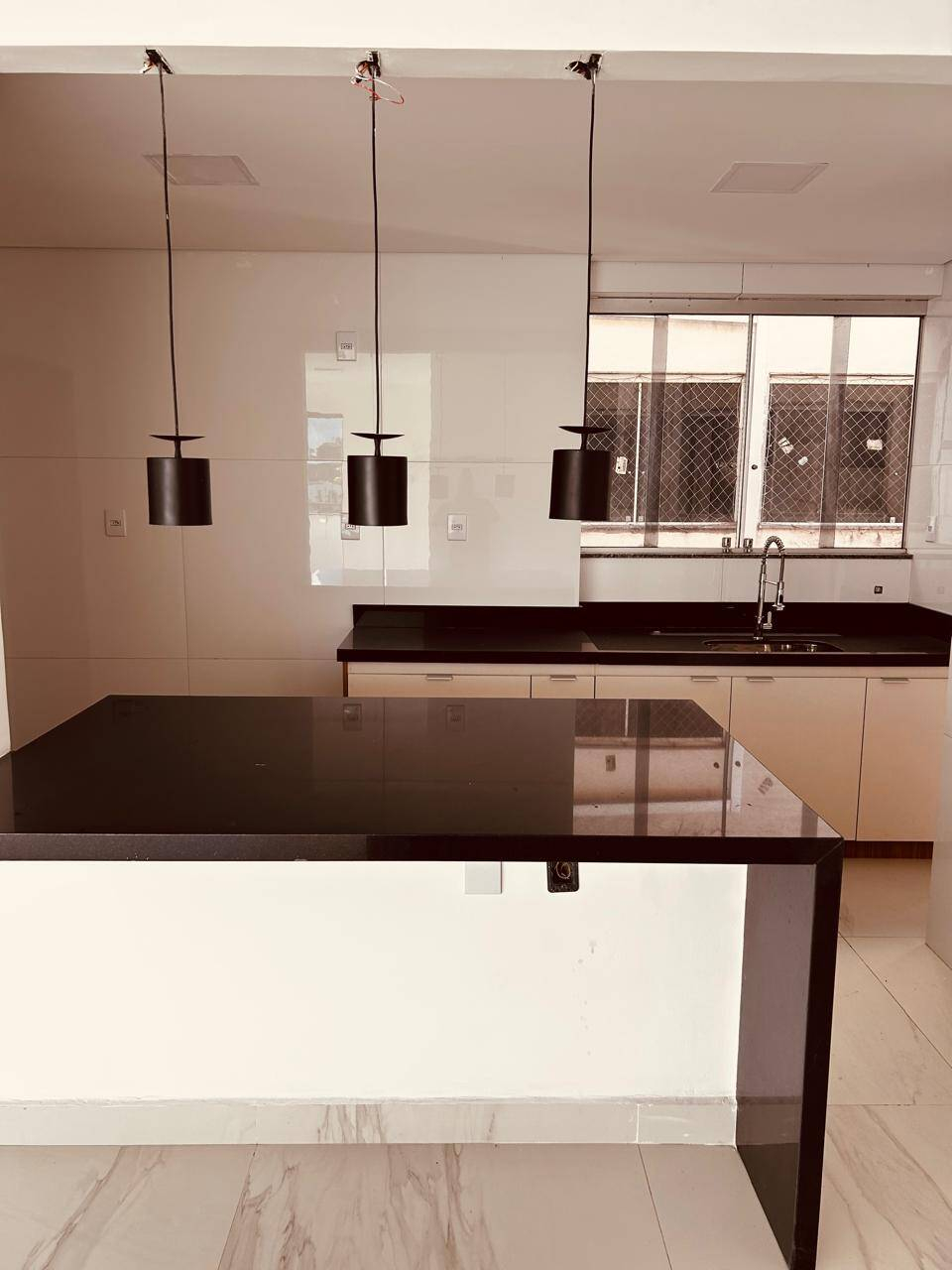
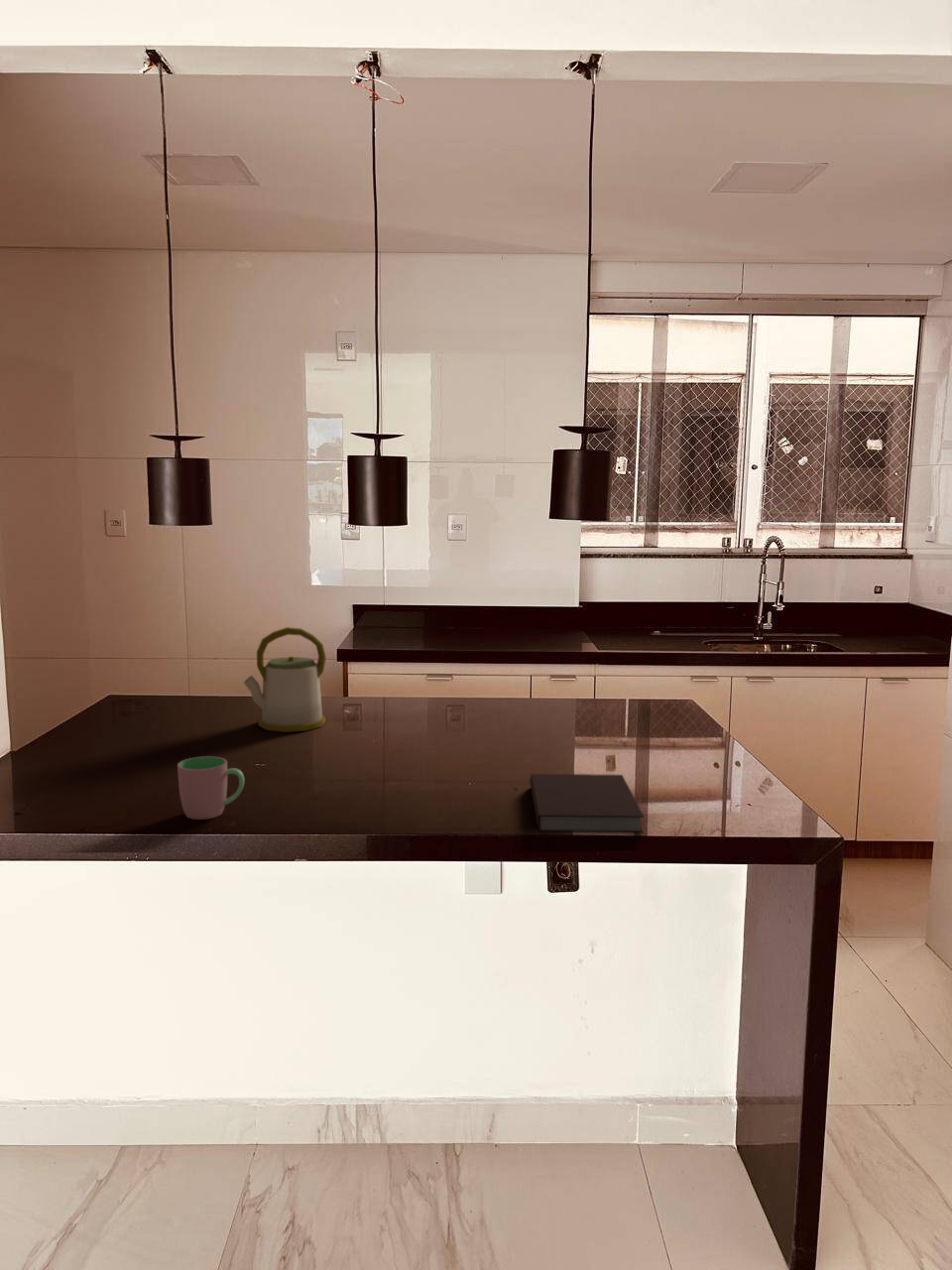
+ notebook [529,773,645,833]
+ kettle [243,626,327,733]
+ cup [177,755,246,821]
